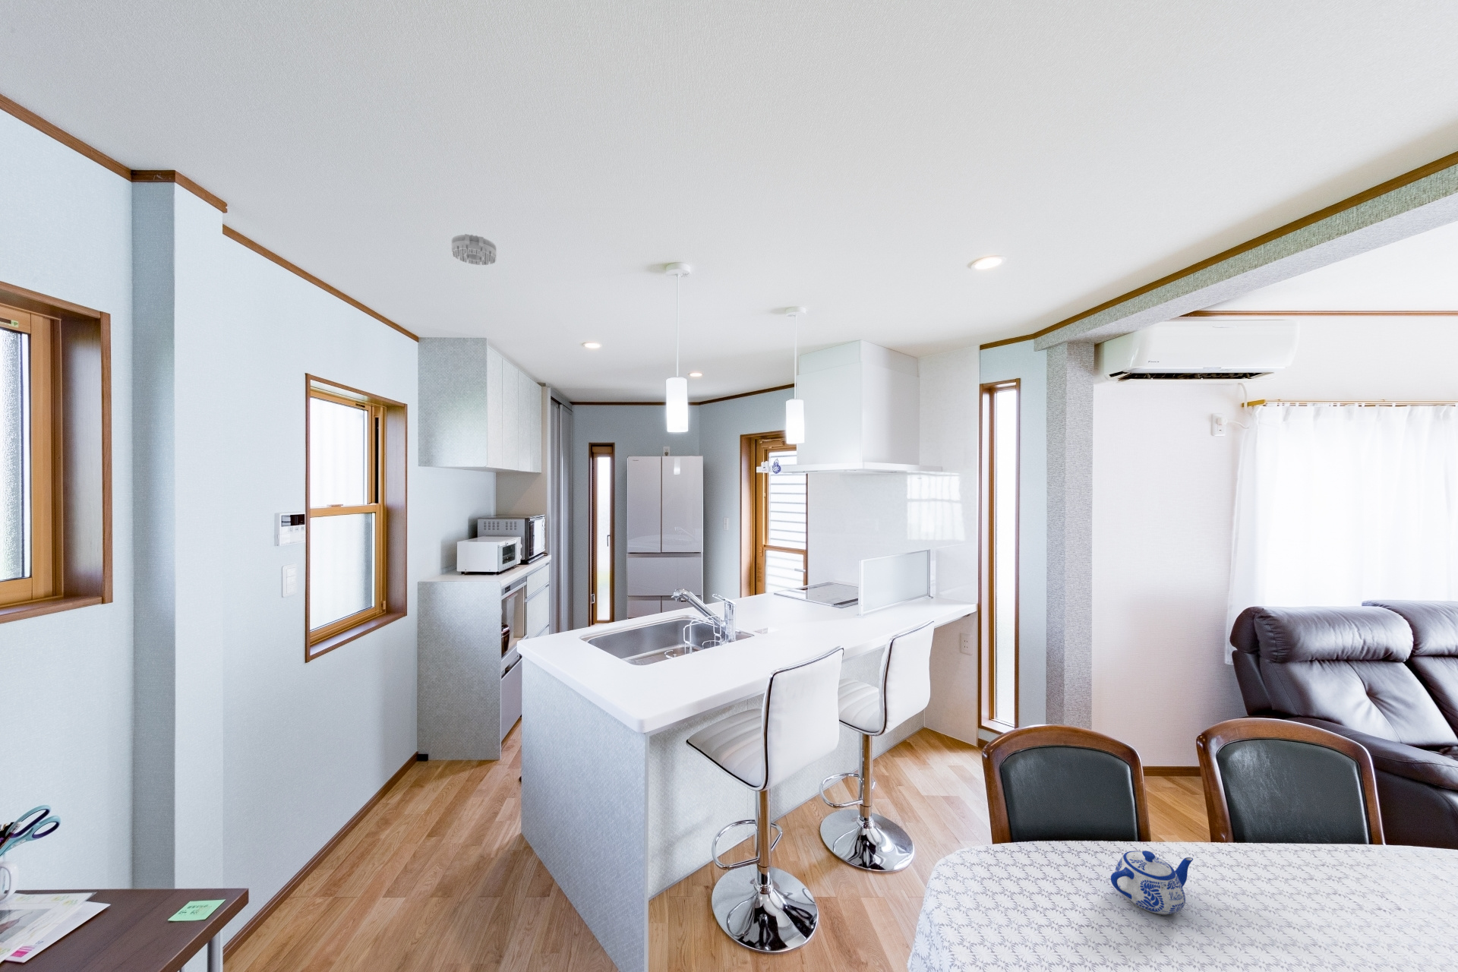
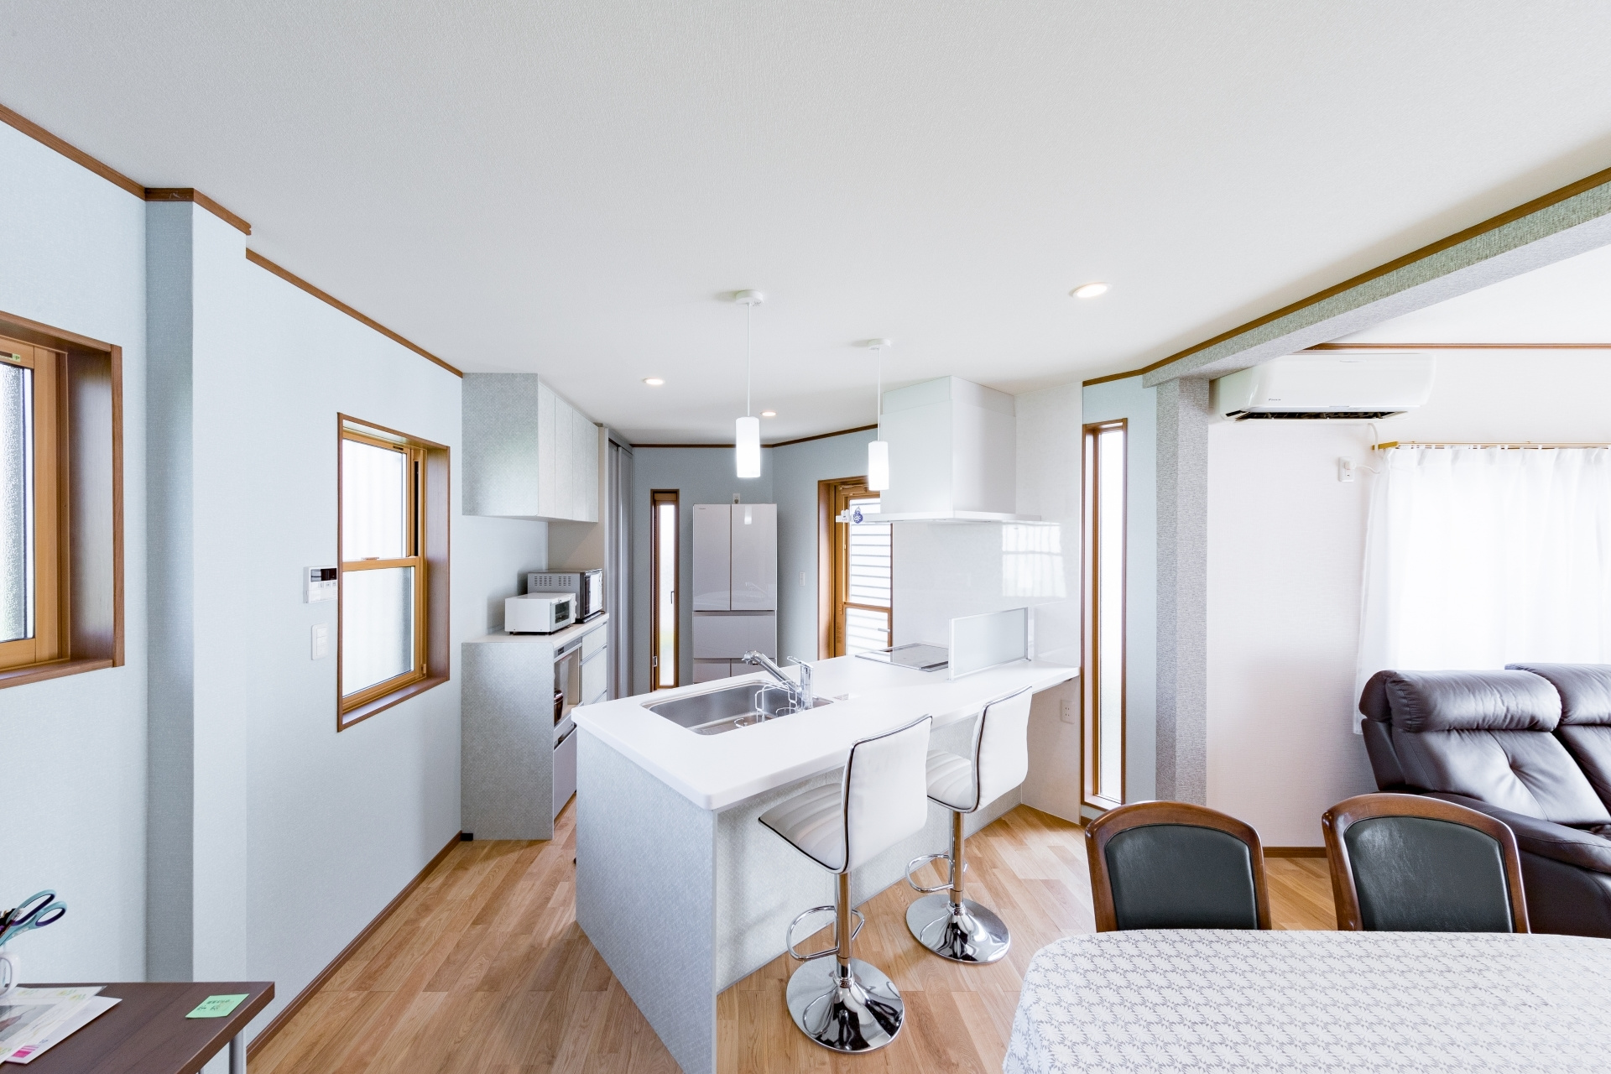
- teapot [1110,849,1193,916]
- smoke detector [451,233,497,266]
